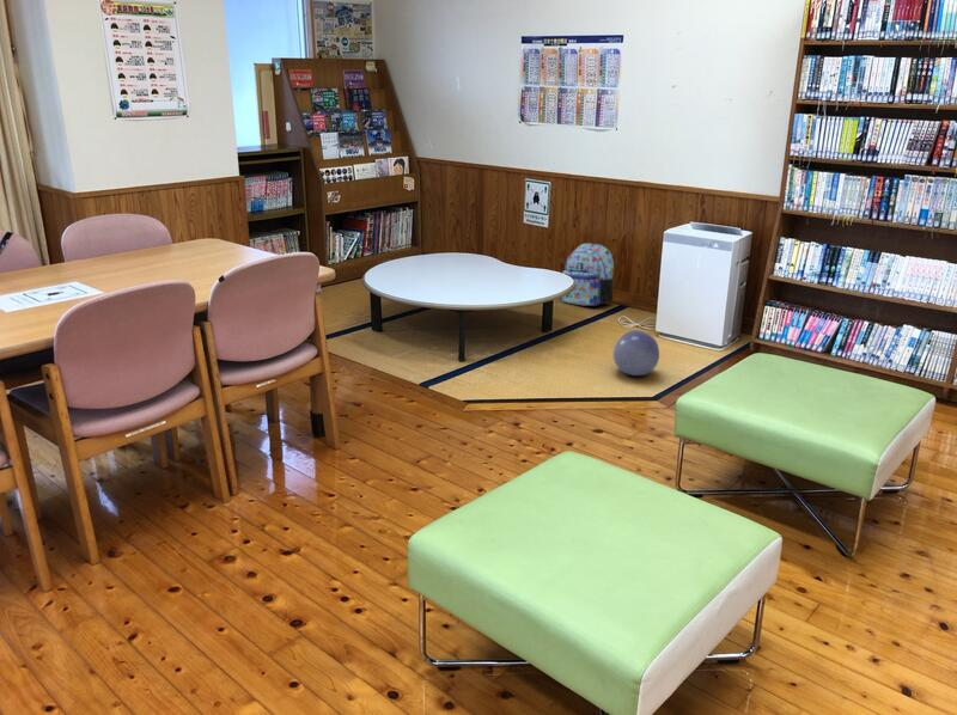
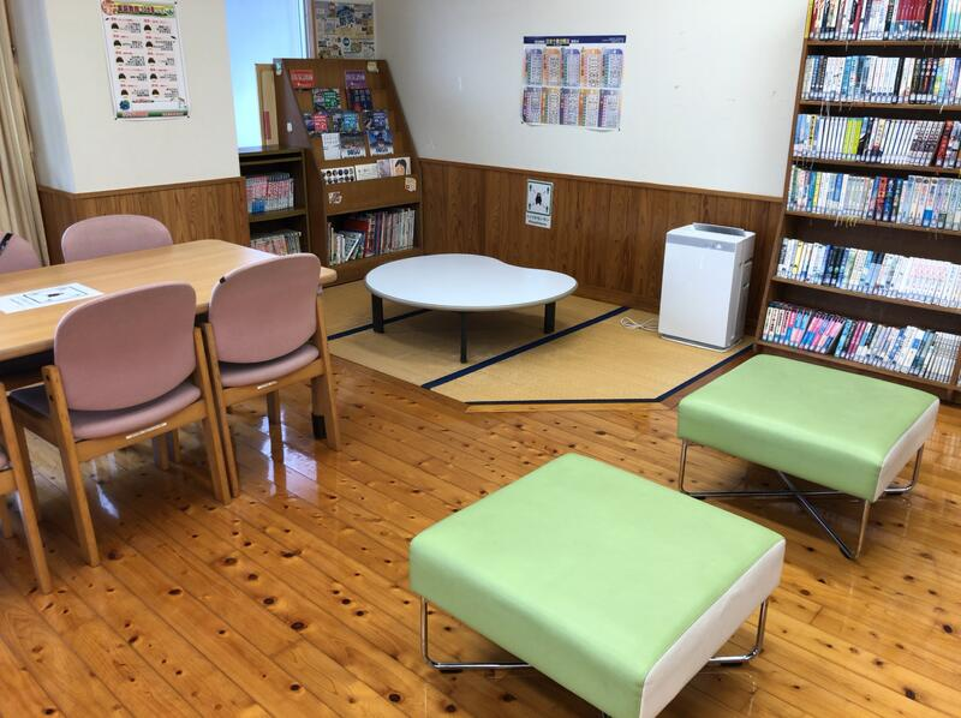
- backpack [561,242,615,306]
- ball [612,329,660,377]
